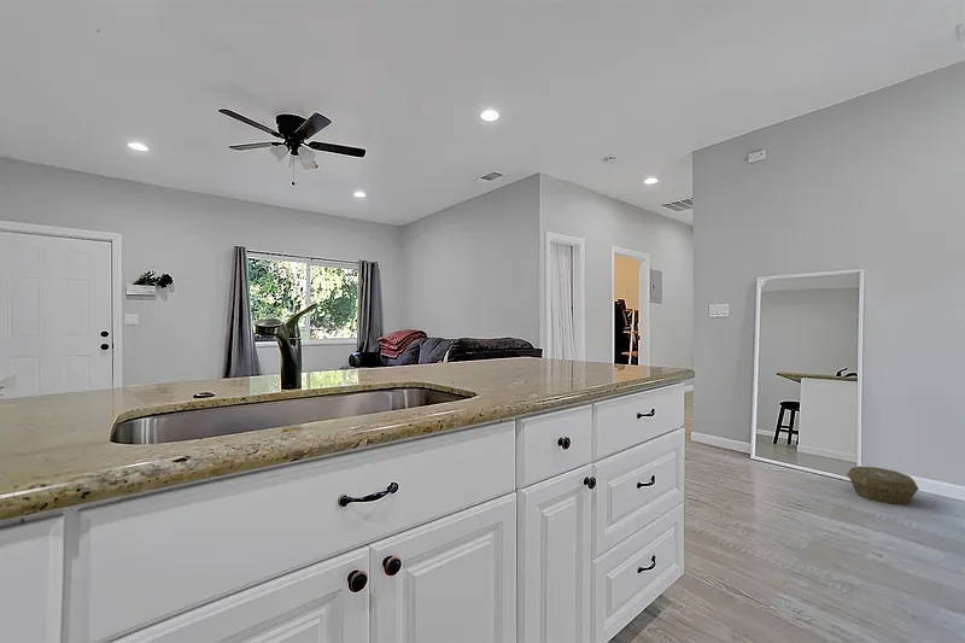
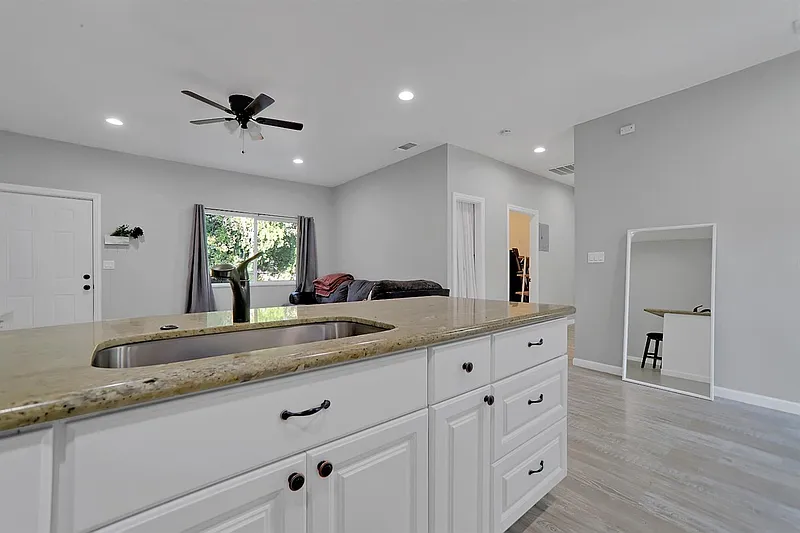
- basket [846,466,920,505]
